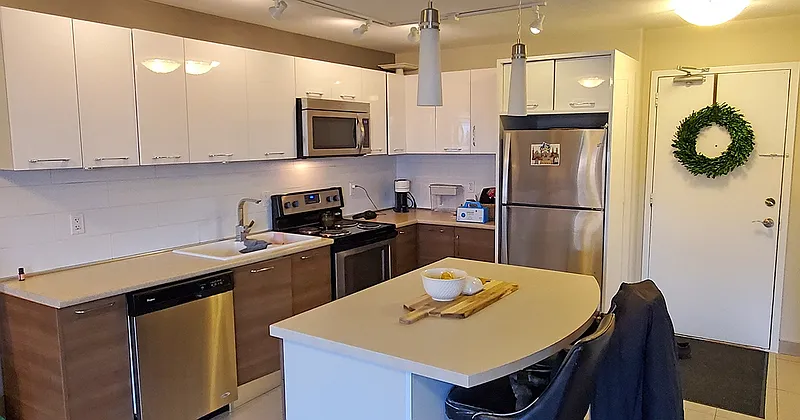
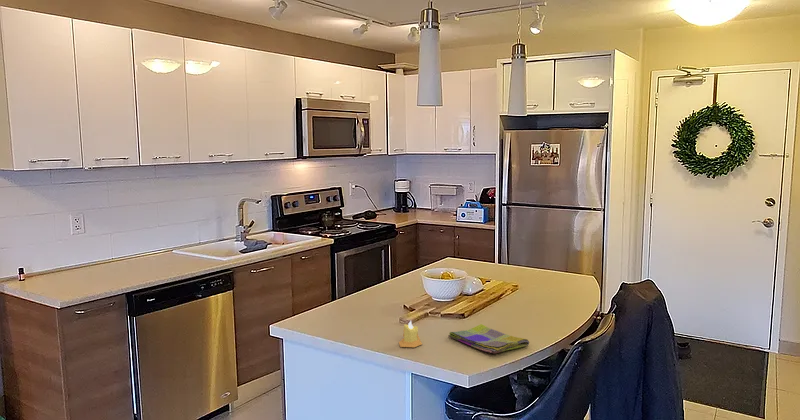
+ candle [398,320,423,348]
+ dish towel [447,323,530,354]
